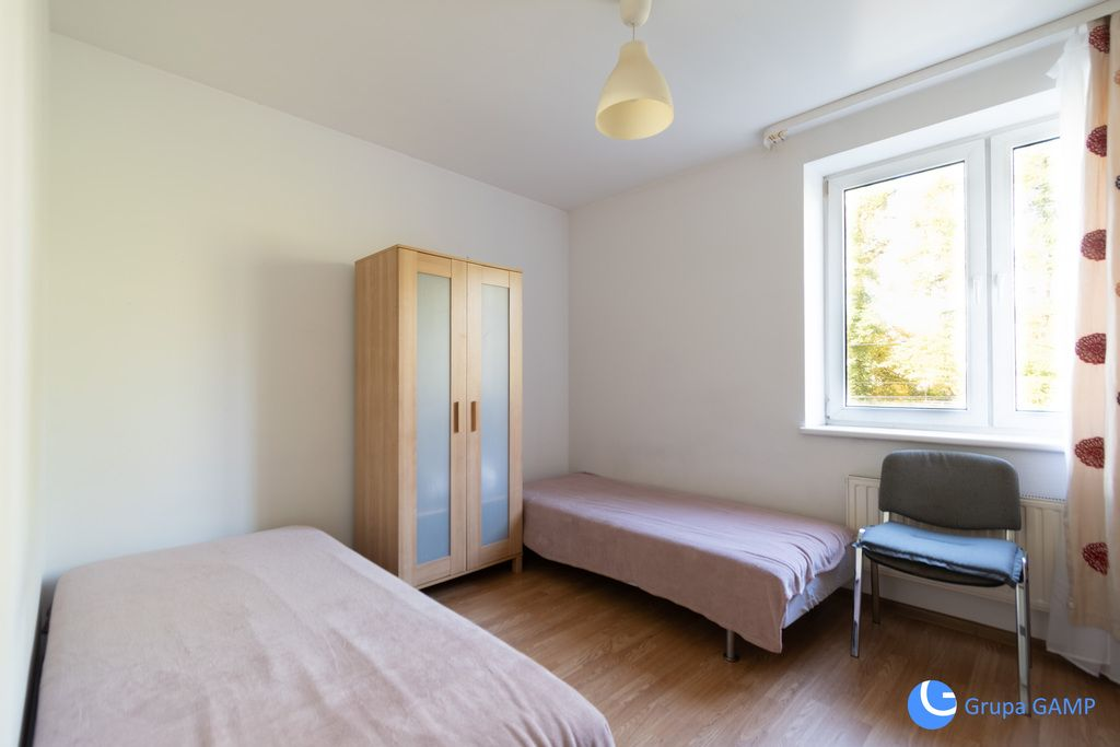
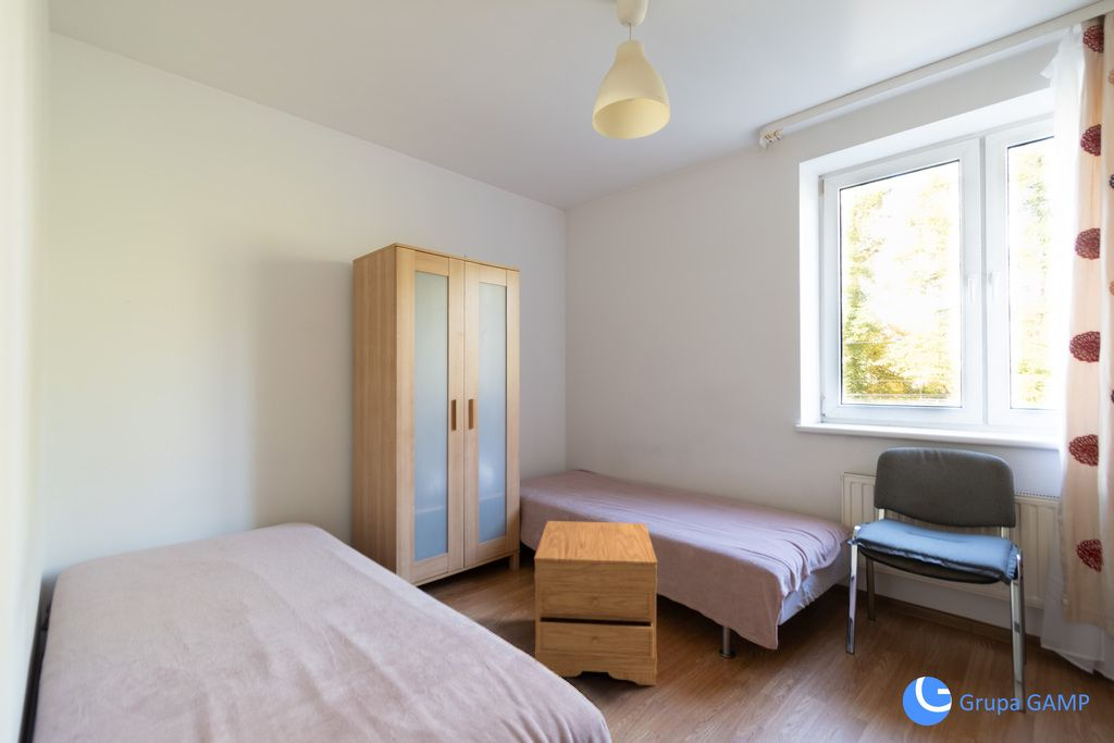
+ nightstand [533,520,658,686]
